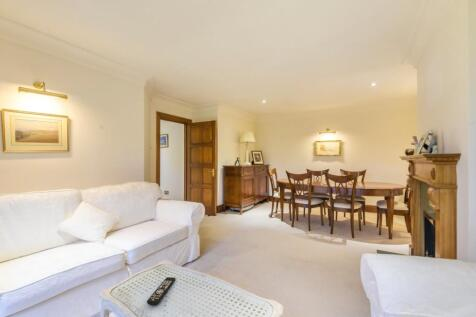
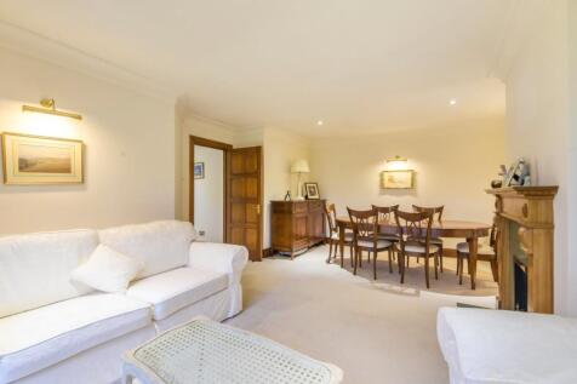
- remote control [146,276,177,306]
